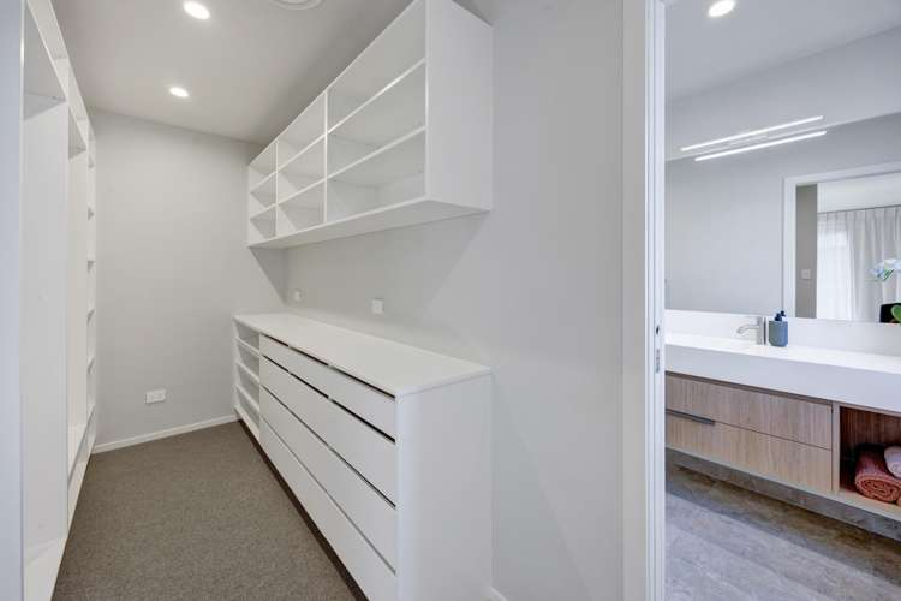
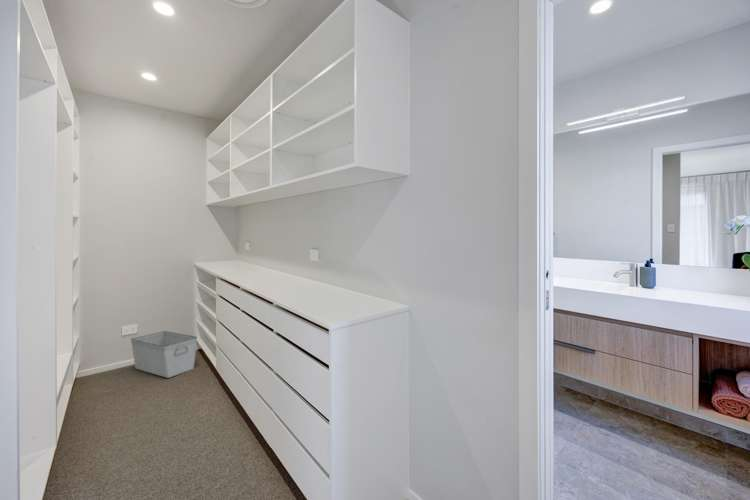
+ storage bin [130,330,198,379]
